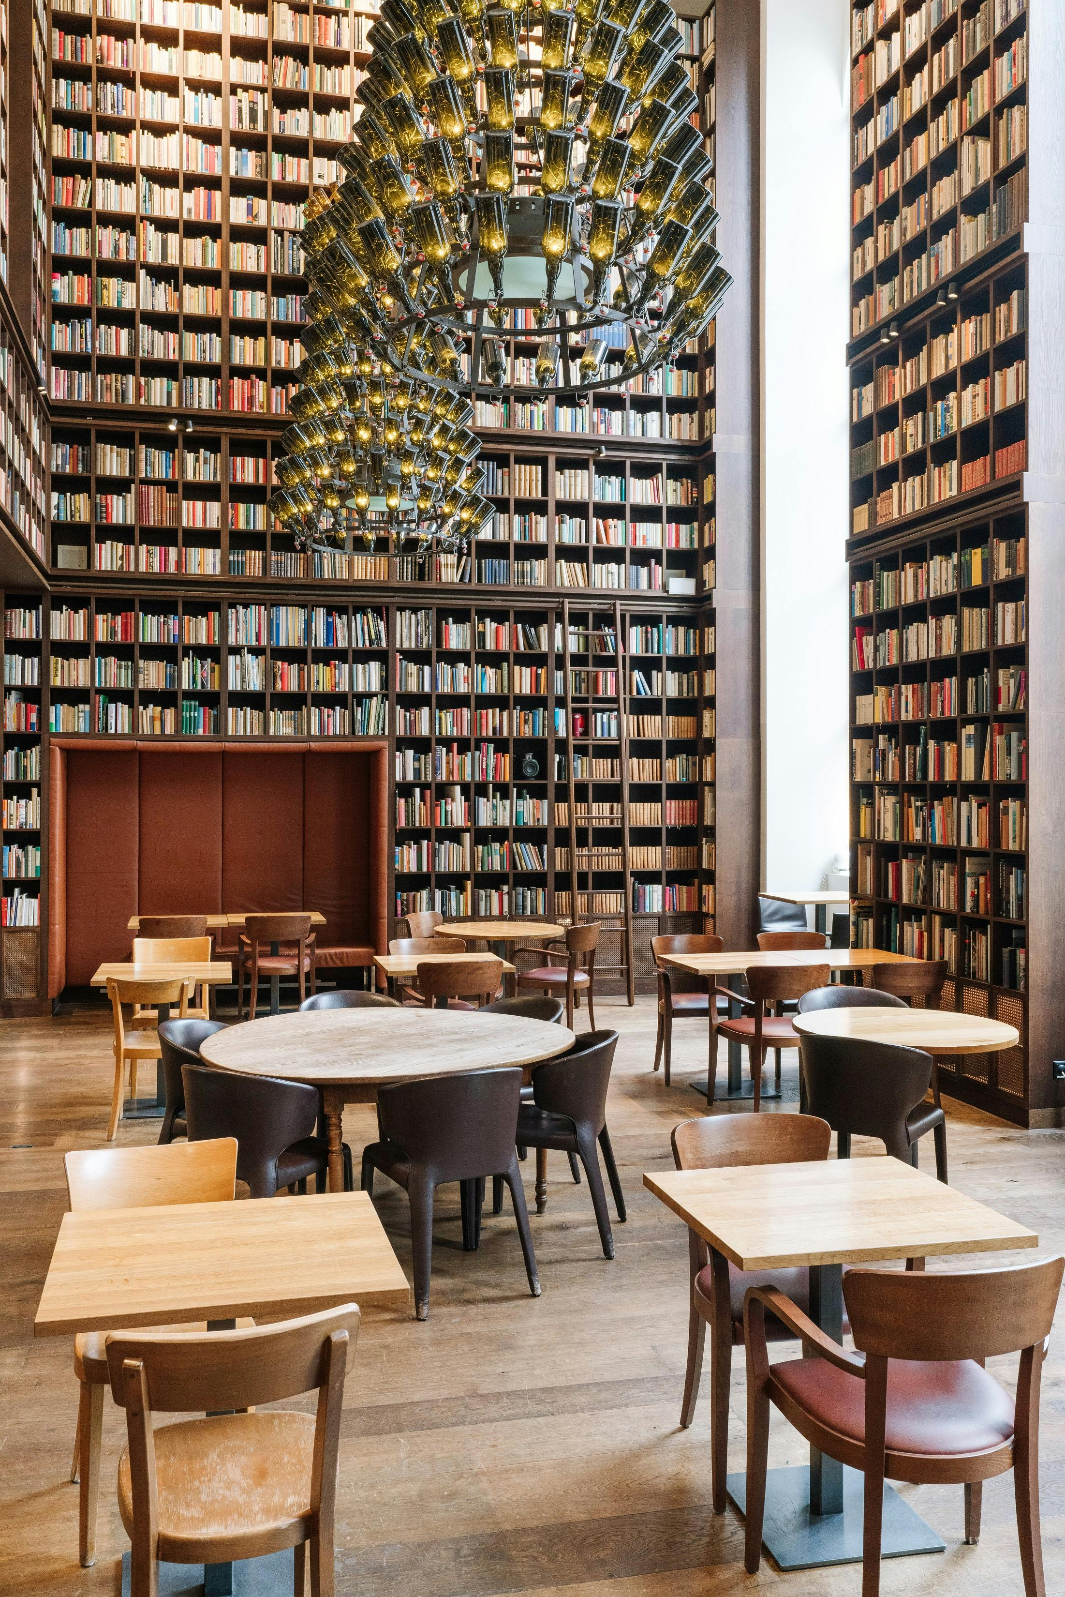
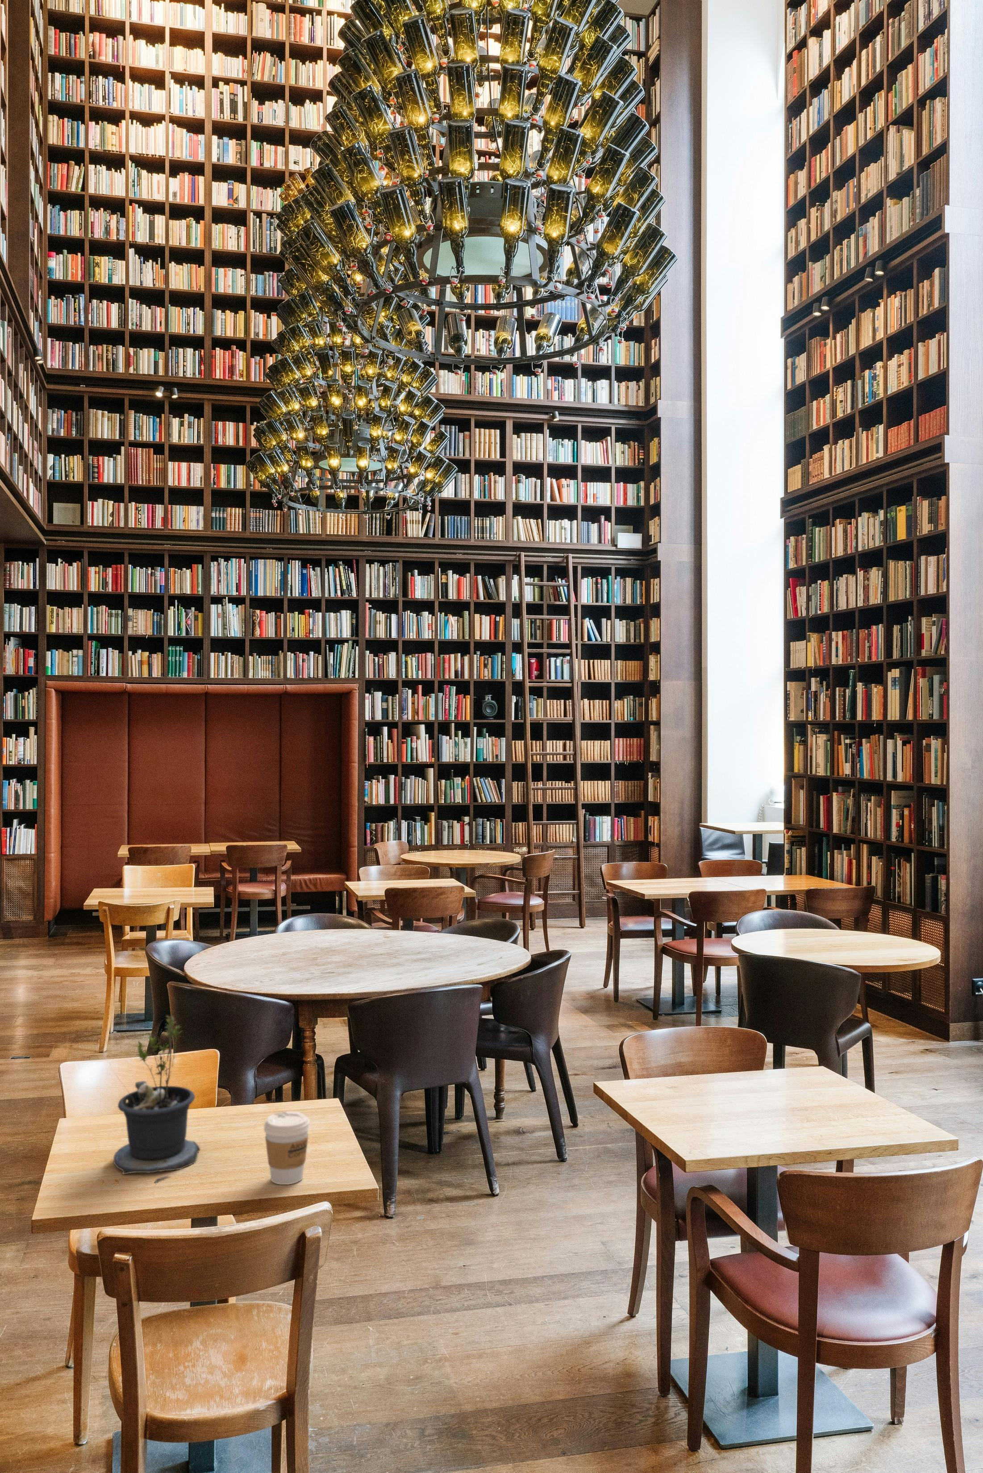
+ coffee cup [263,1111,310,1186]
+ potted plant [109,1015,201,1183]
